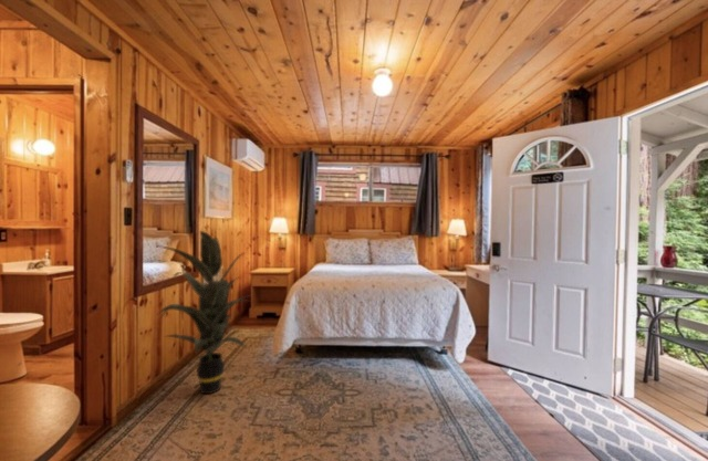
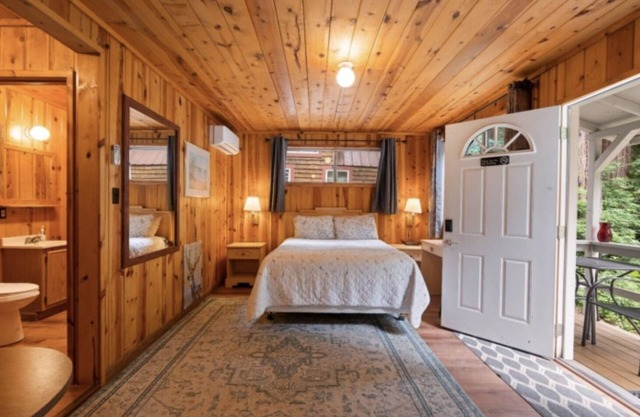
- indoor plant [157,230,253,395]
